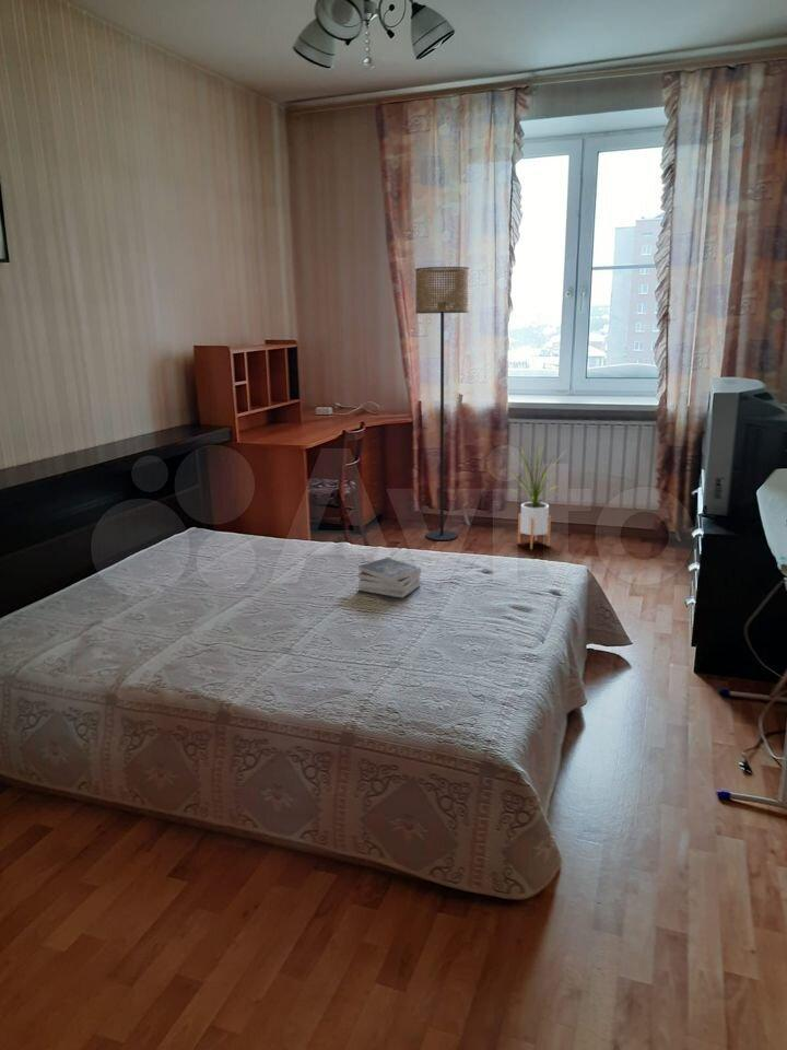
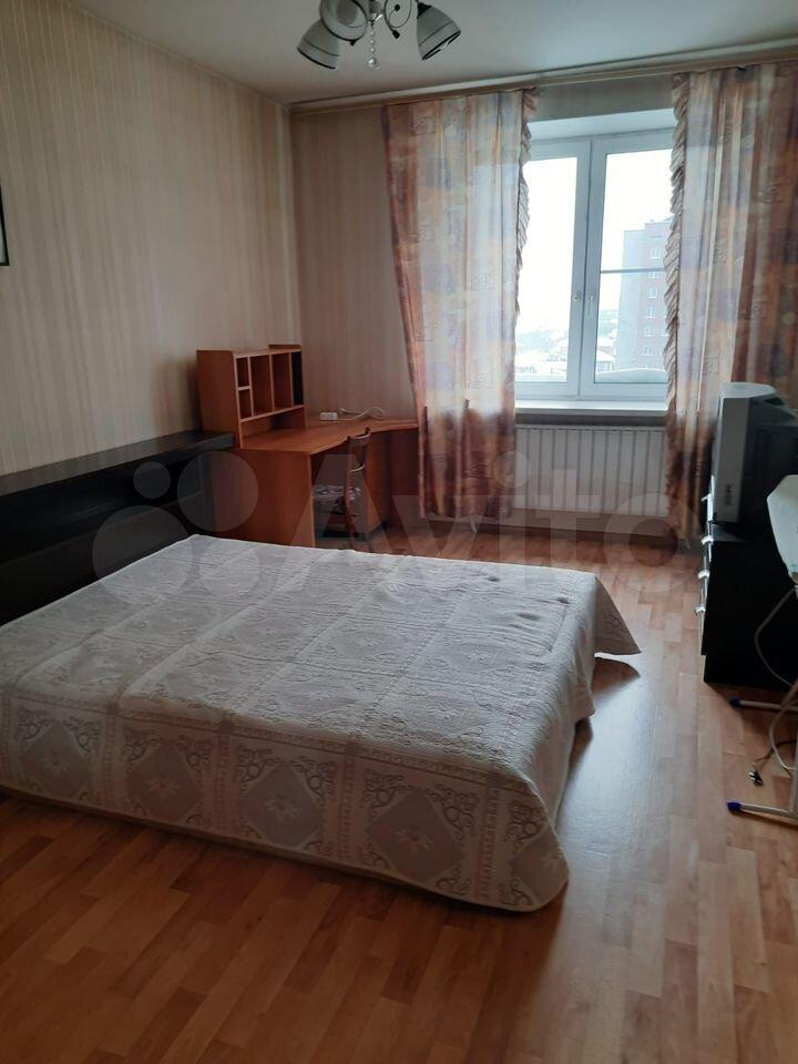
- house plant [508,438,568,550]
- book [357,557,422,599]
- floor lamp [414,266,471,541]
